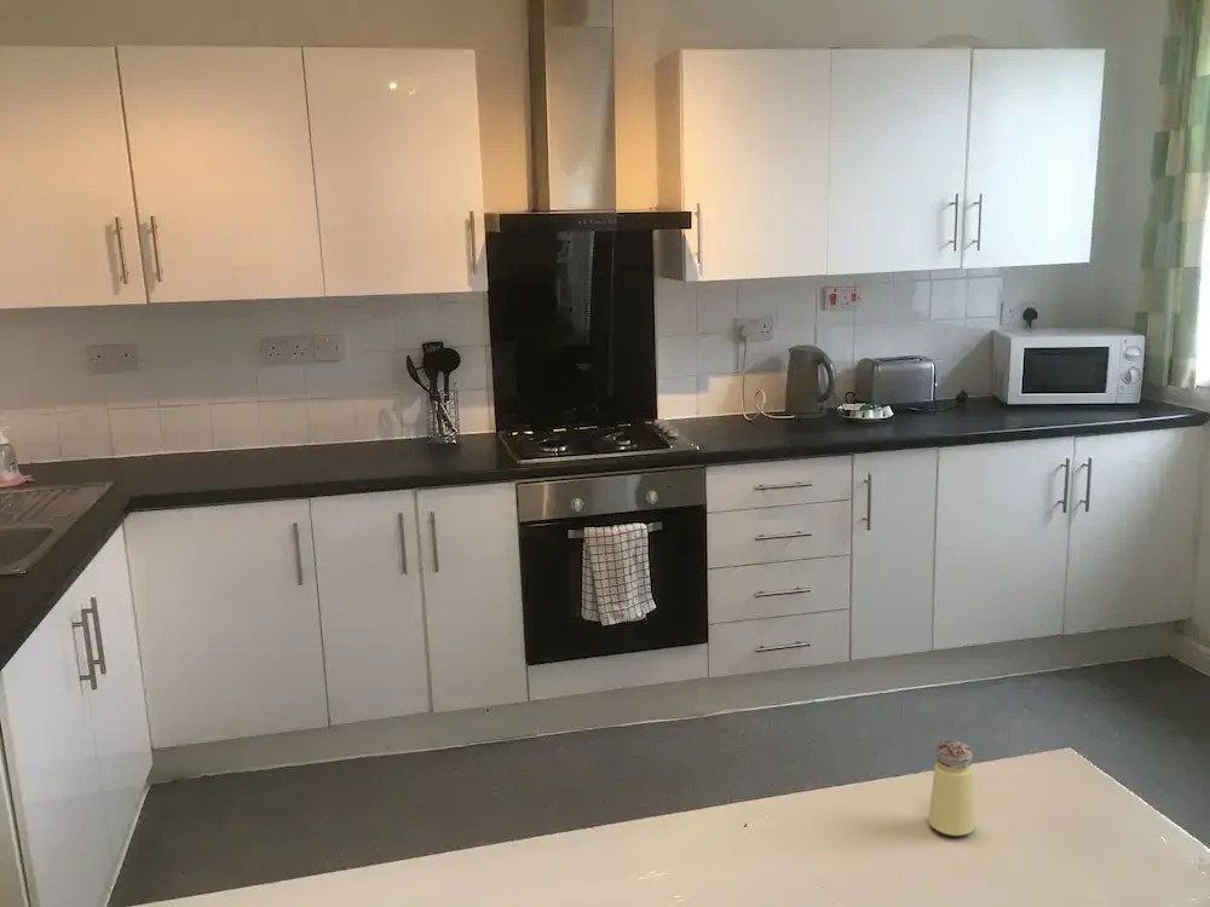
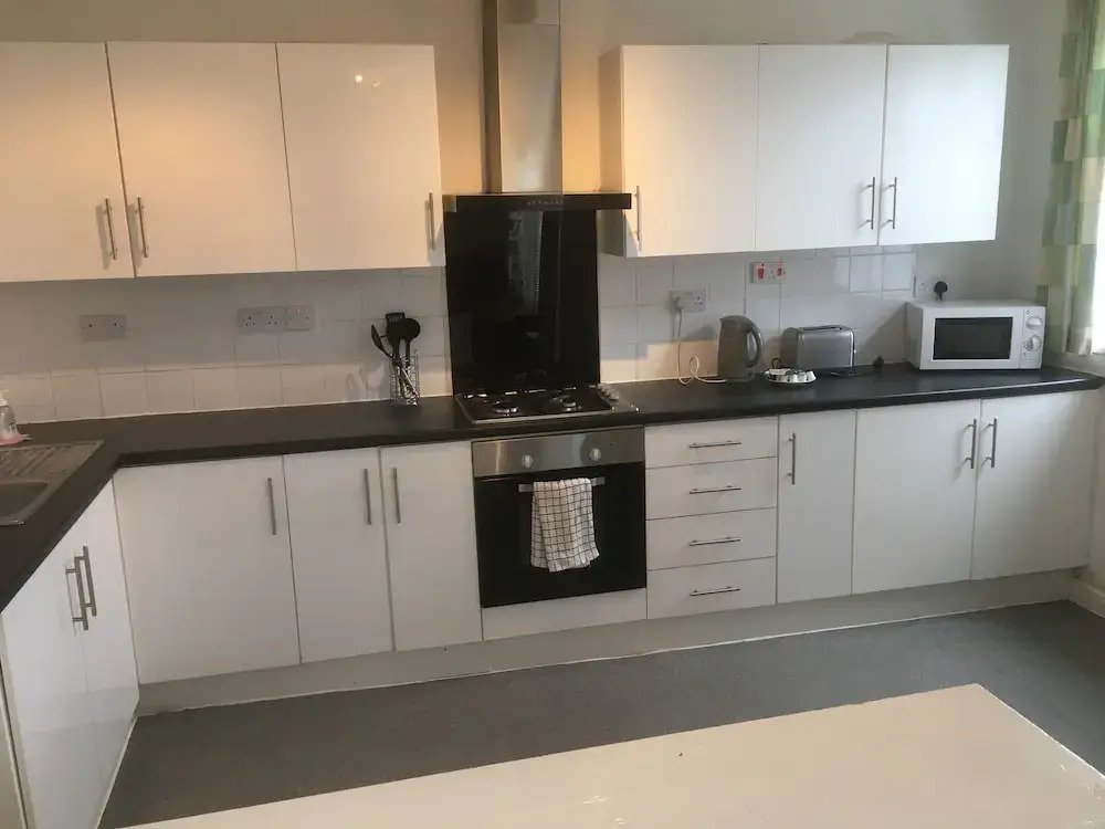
- saltshaker [928,740,976,837]
